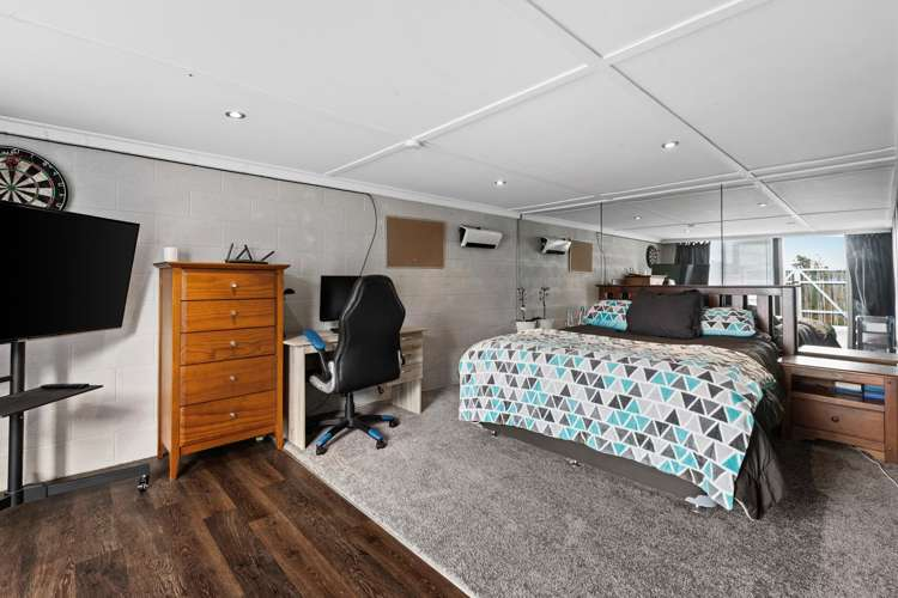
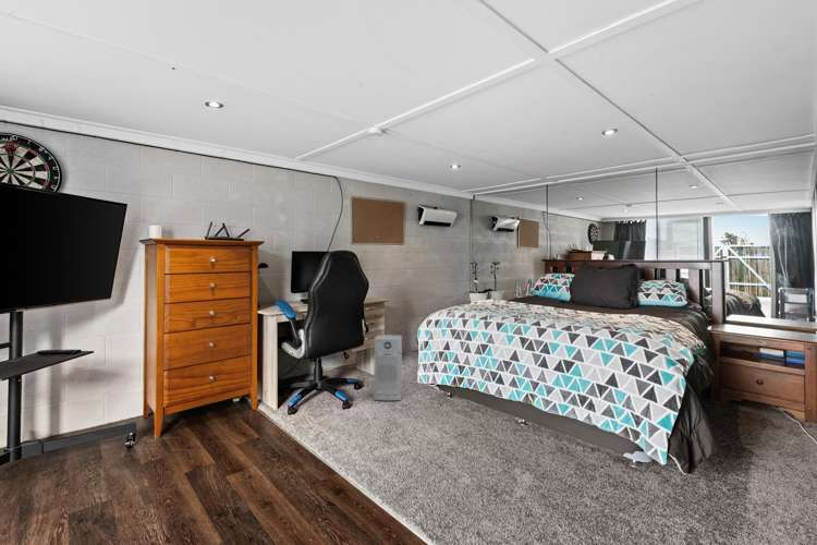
+ air purifier [373,334,403,401]
